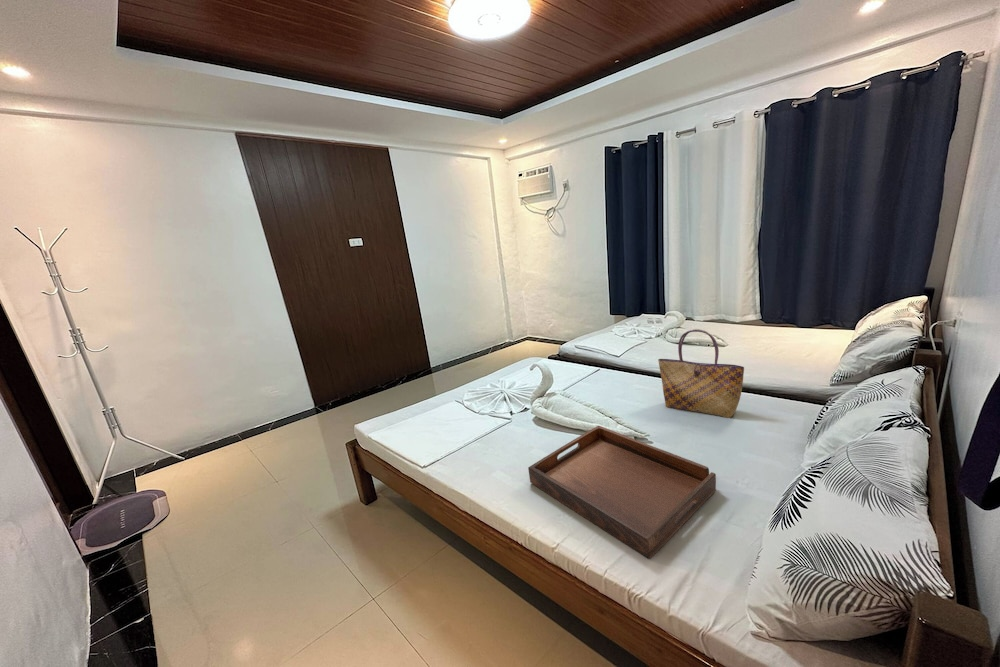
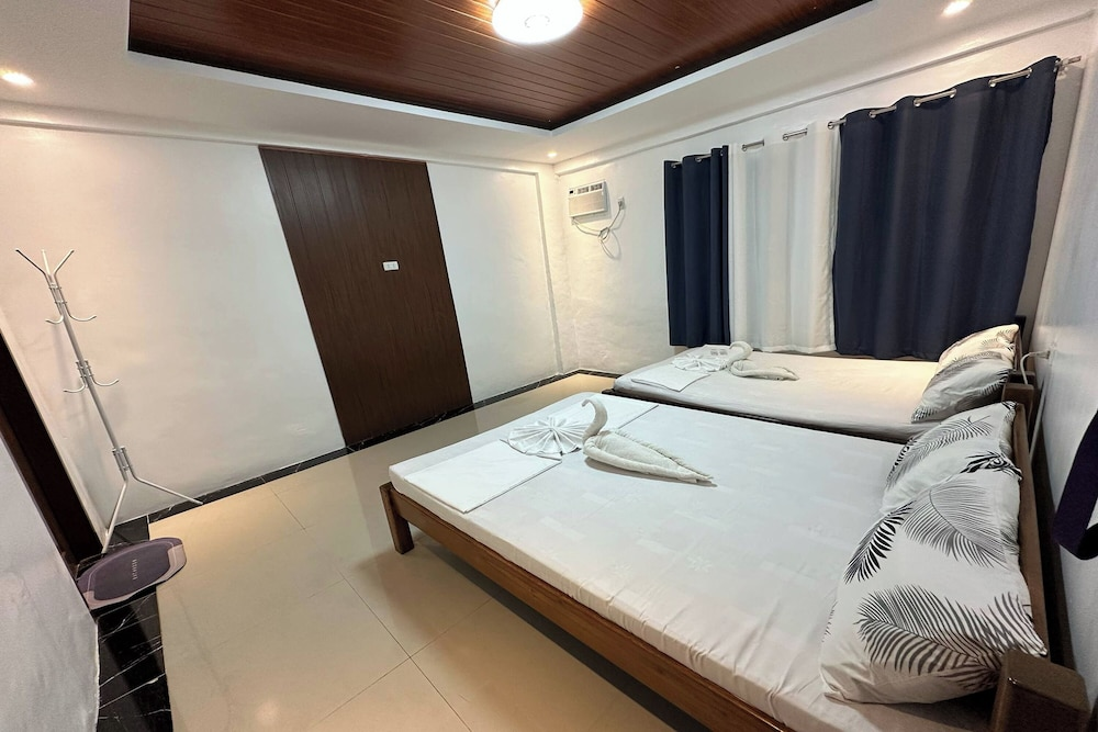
- tote bag [657,328,745,419]
- serving tray [527,425,717,560]
